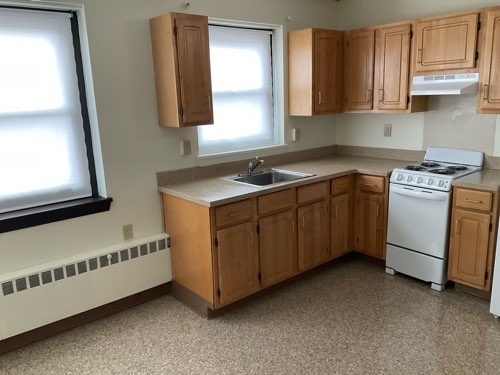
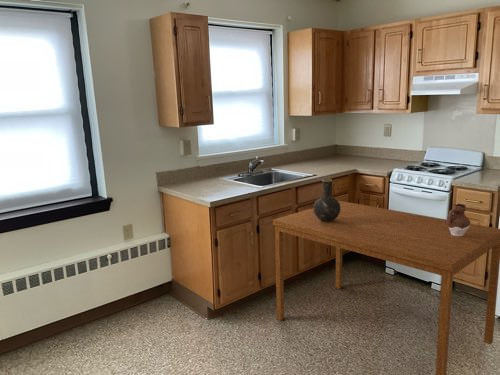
+ vase [312,178,341,222]
+ ceramic pitcher [446,203,471,237]
+ dining table [272,200,500,375]
